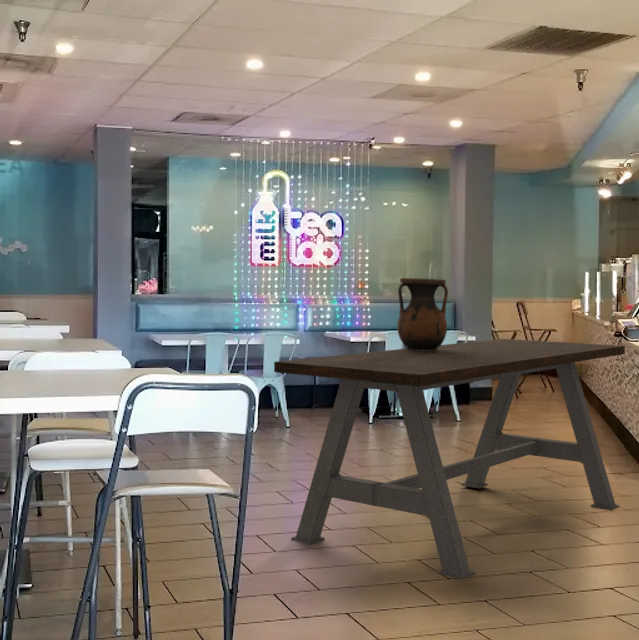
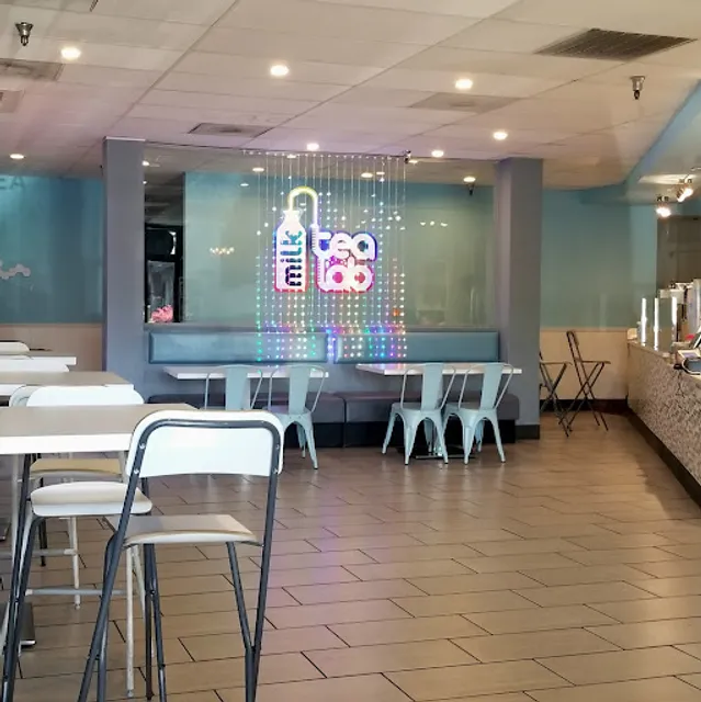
- vase [396,277,449,351]
- dining table [273,338,626,580]
